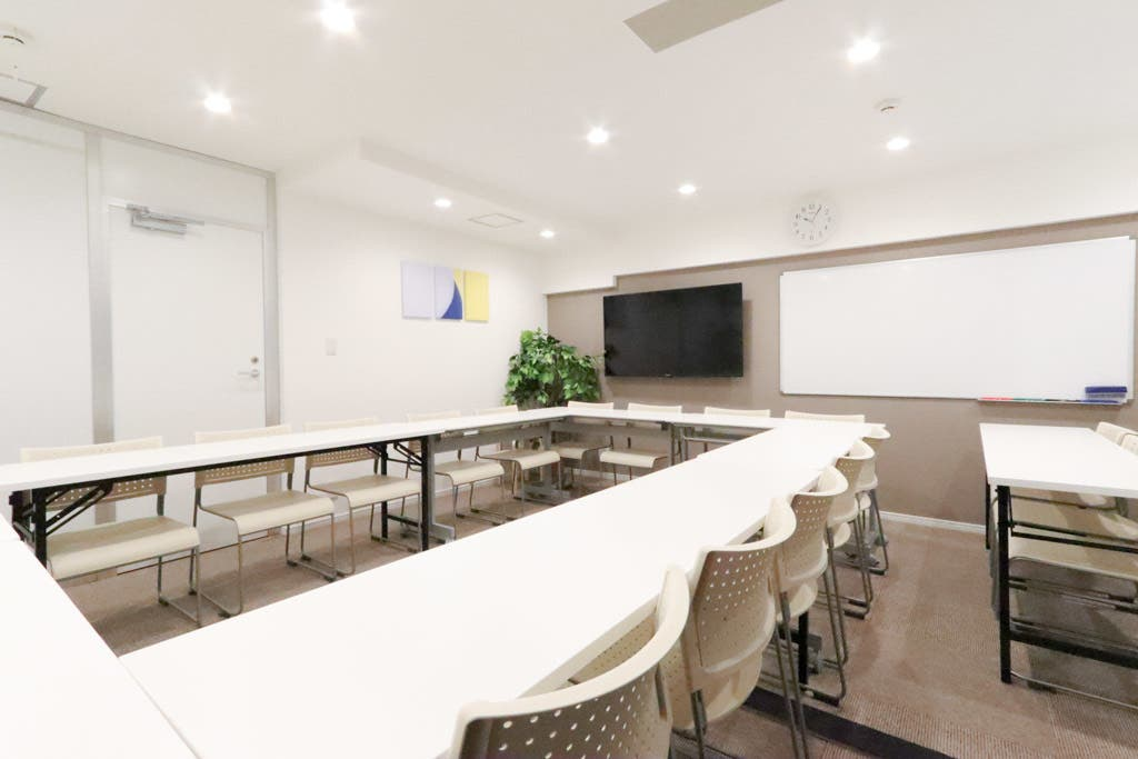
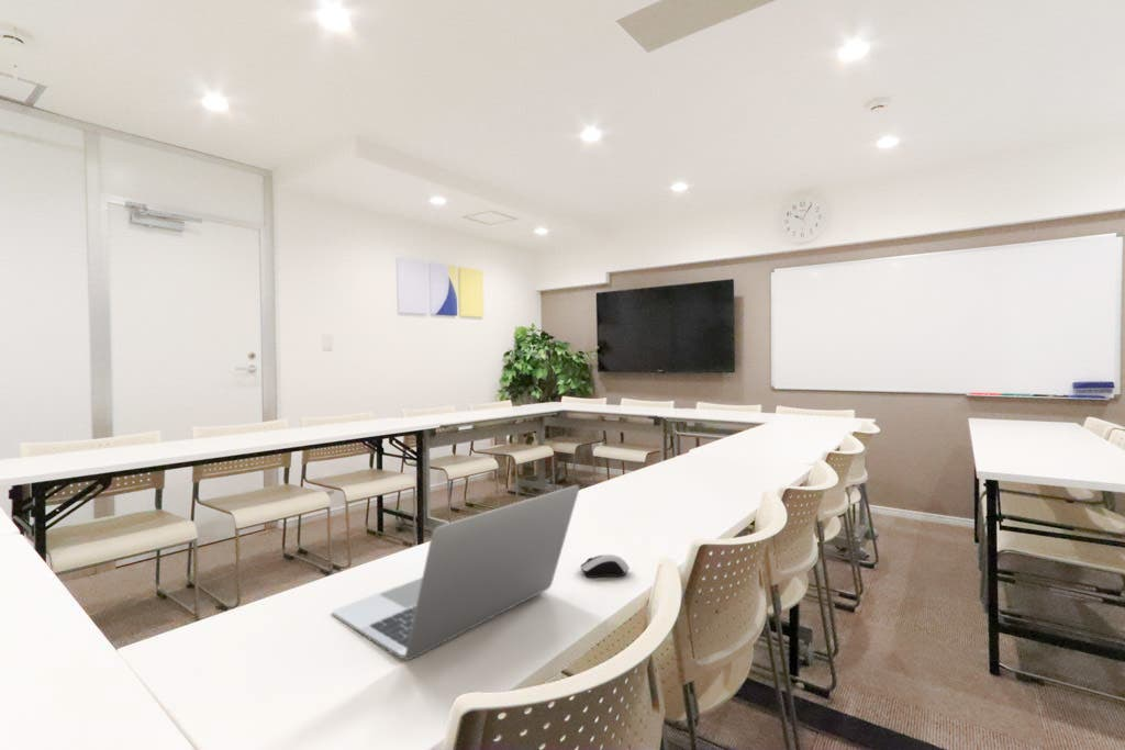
+ computer mouse [579,553,631,579]
+ laptop [332,484,580,661]
